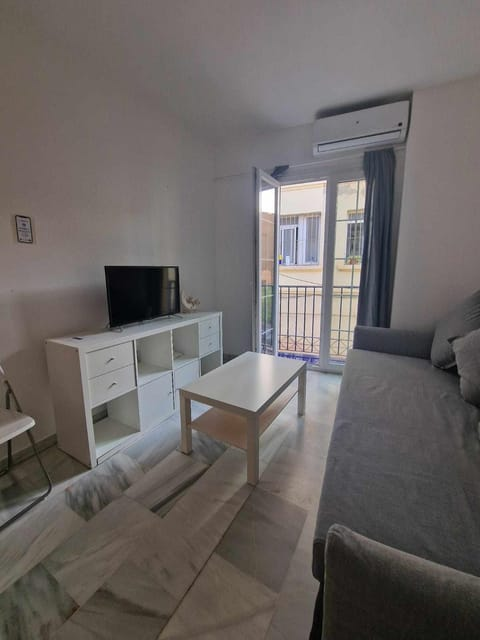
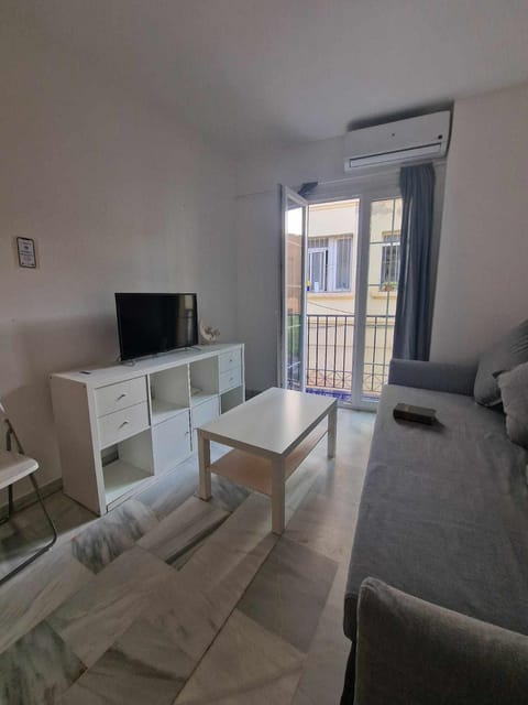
+ hardback book [392,402,438,425]
